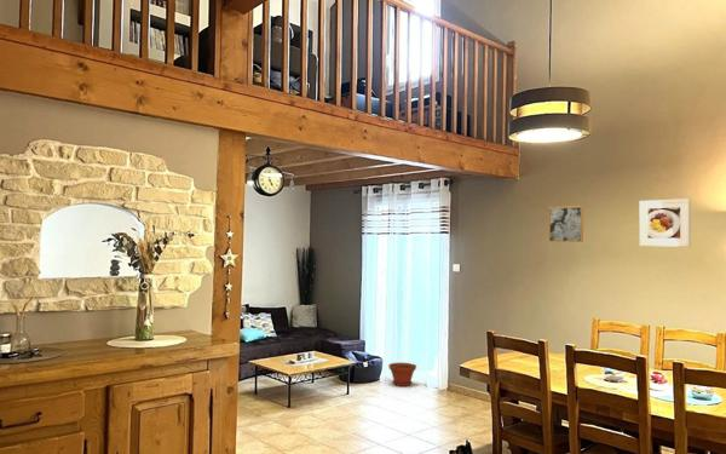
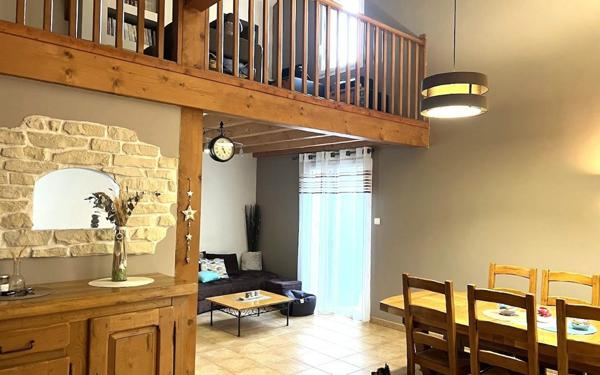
- wall art [548,205,584,243]
- plant pot [387,361,417,387]
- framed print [638,197,691,248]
